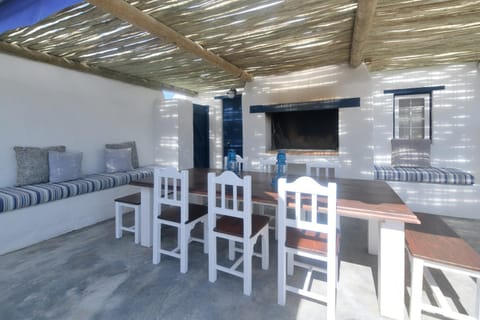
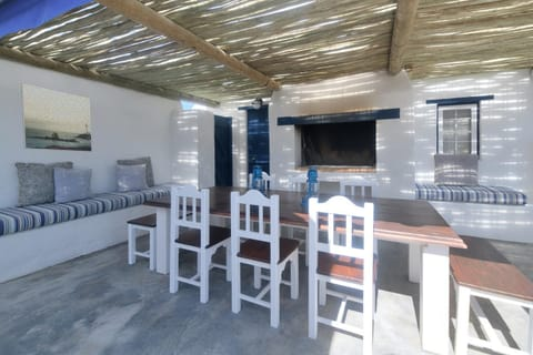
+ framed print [20,82,93,153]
